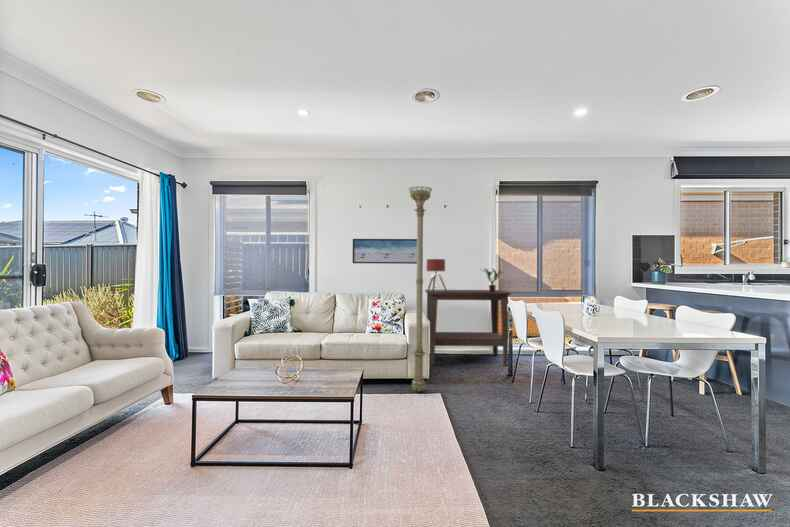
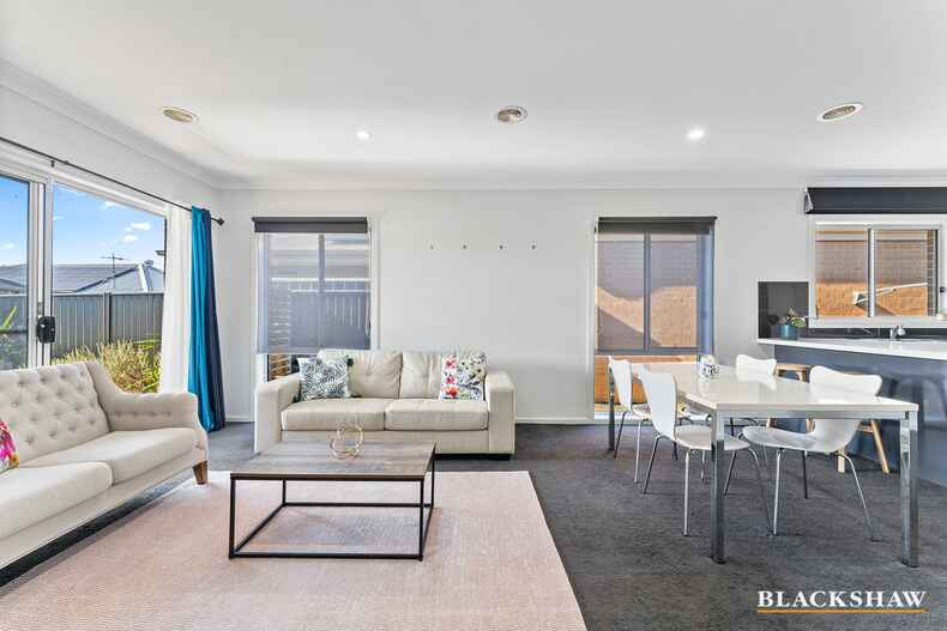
- wall art [352,238,417,265]
- floor lamp [408,185,433,393]
- potted plant [478,267,505,292]
- table lamp [426,258,463,292]
- side table [424,289,511,367]
